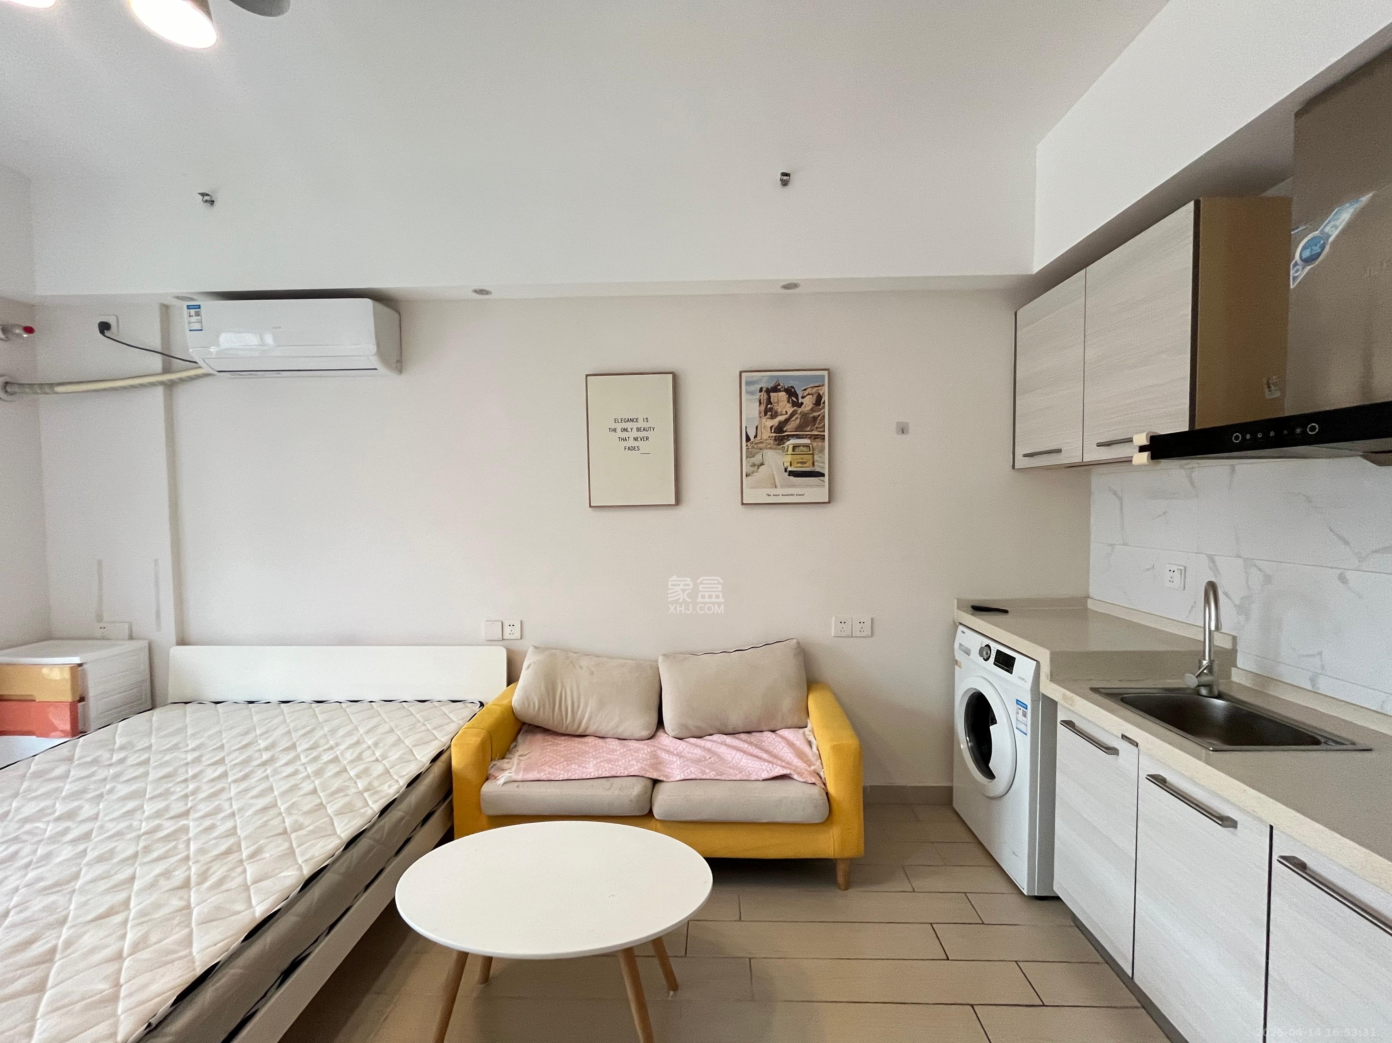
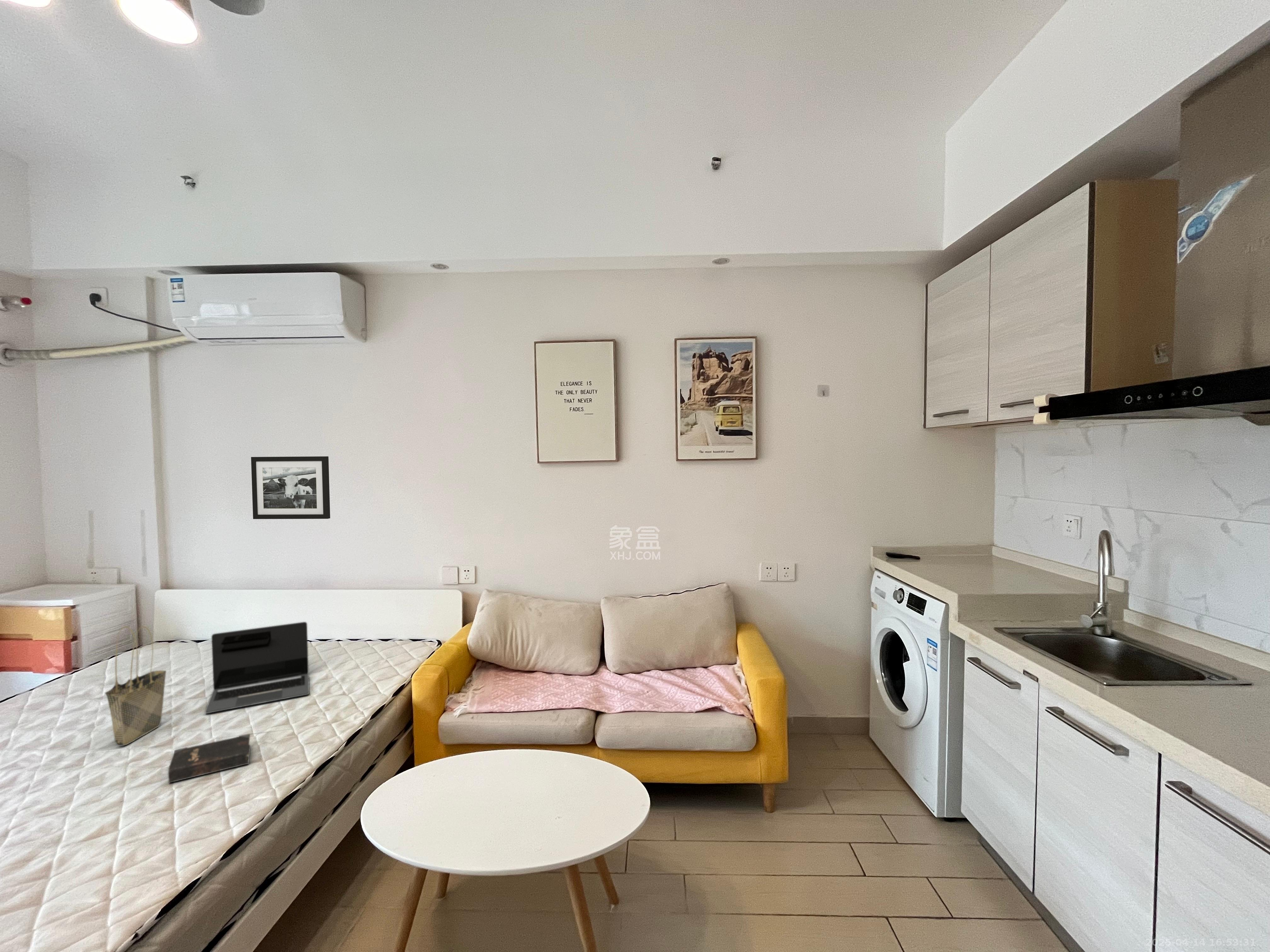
+ picture frame [251,456,330,519]
+ laptop [205,621,310,714]
+ hardback book [168,733,251,783]
+ tote bag [104,626,167,746]
